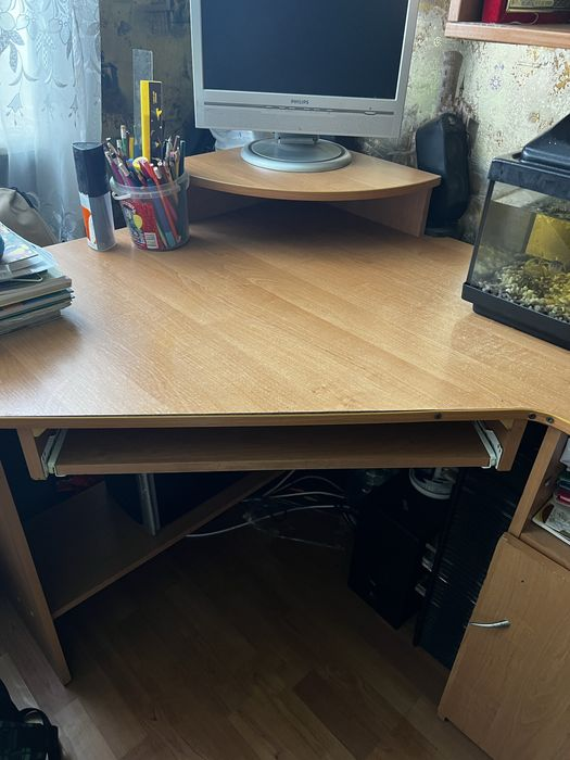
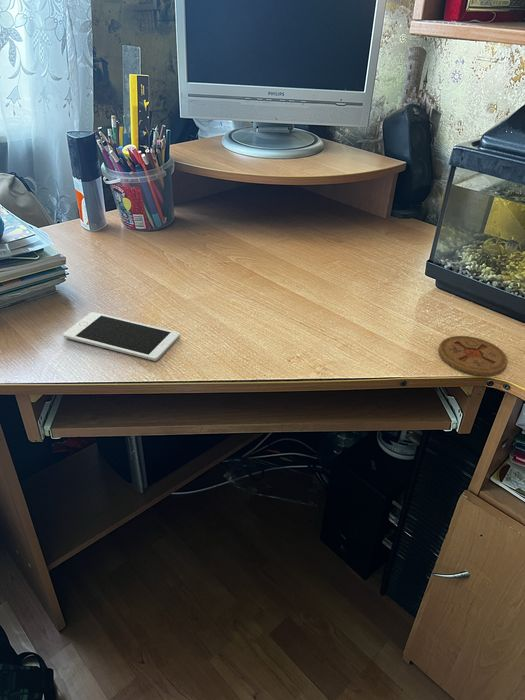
+ cell phone [62,311,181,362]
+ coaster [438,335,509,376]
